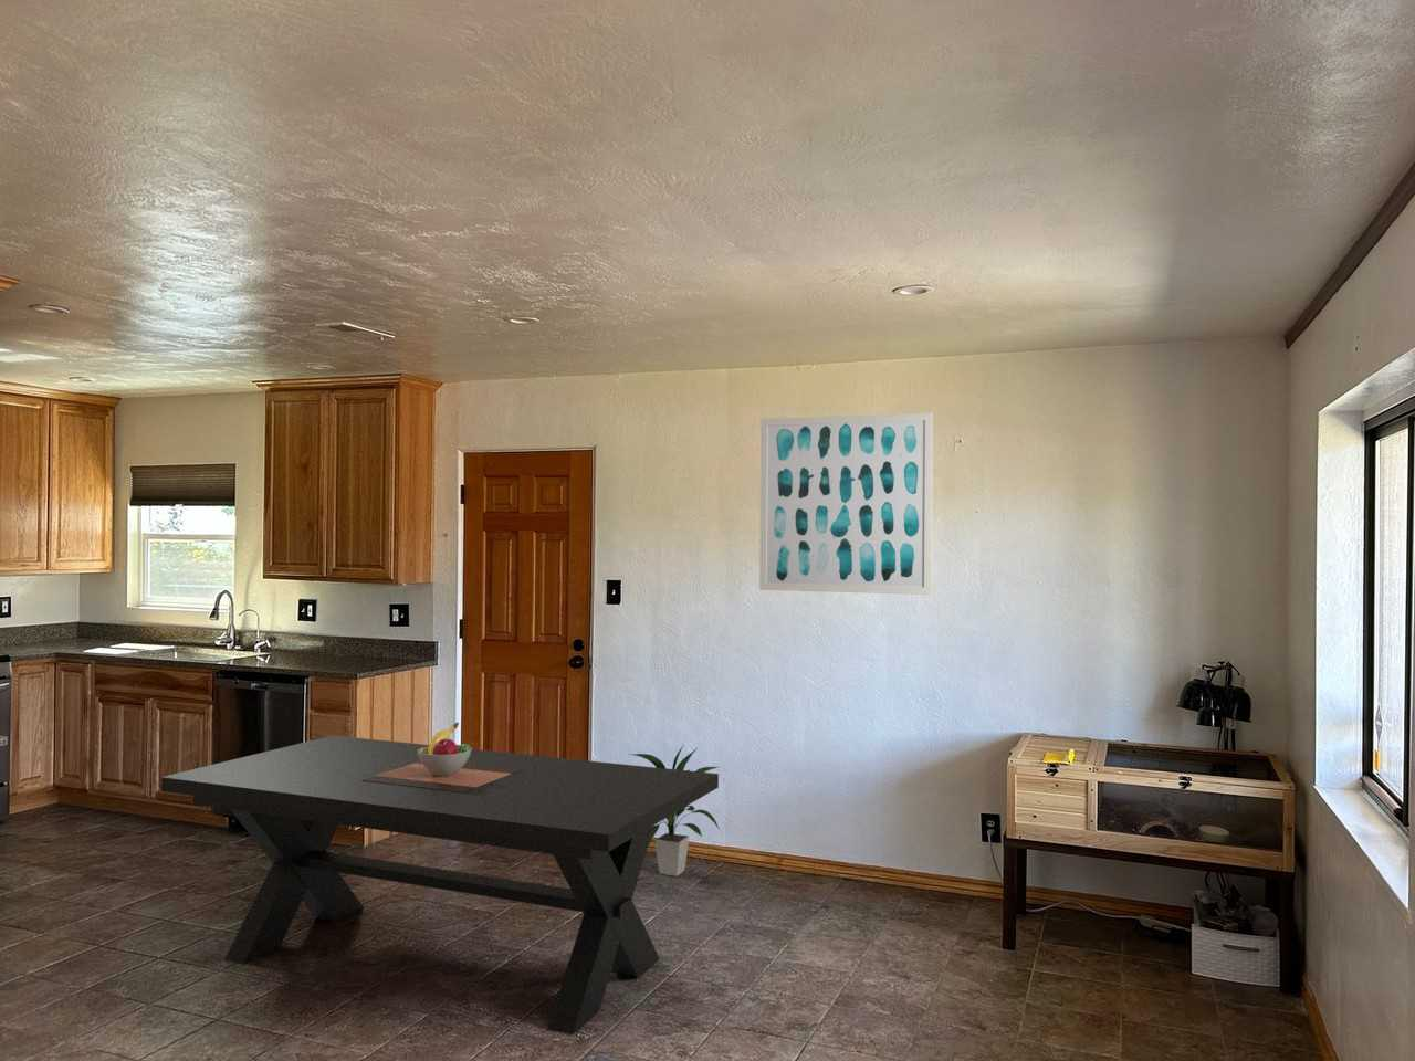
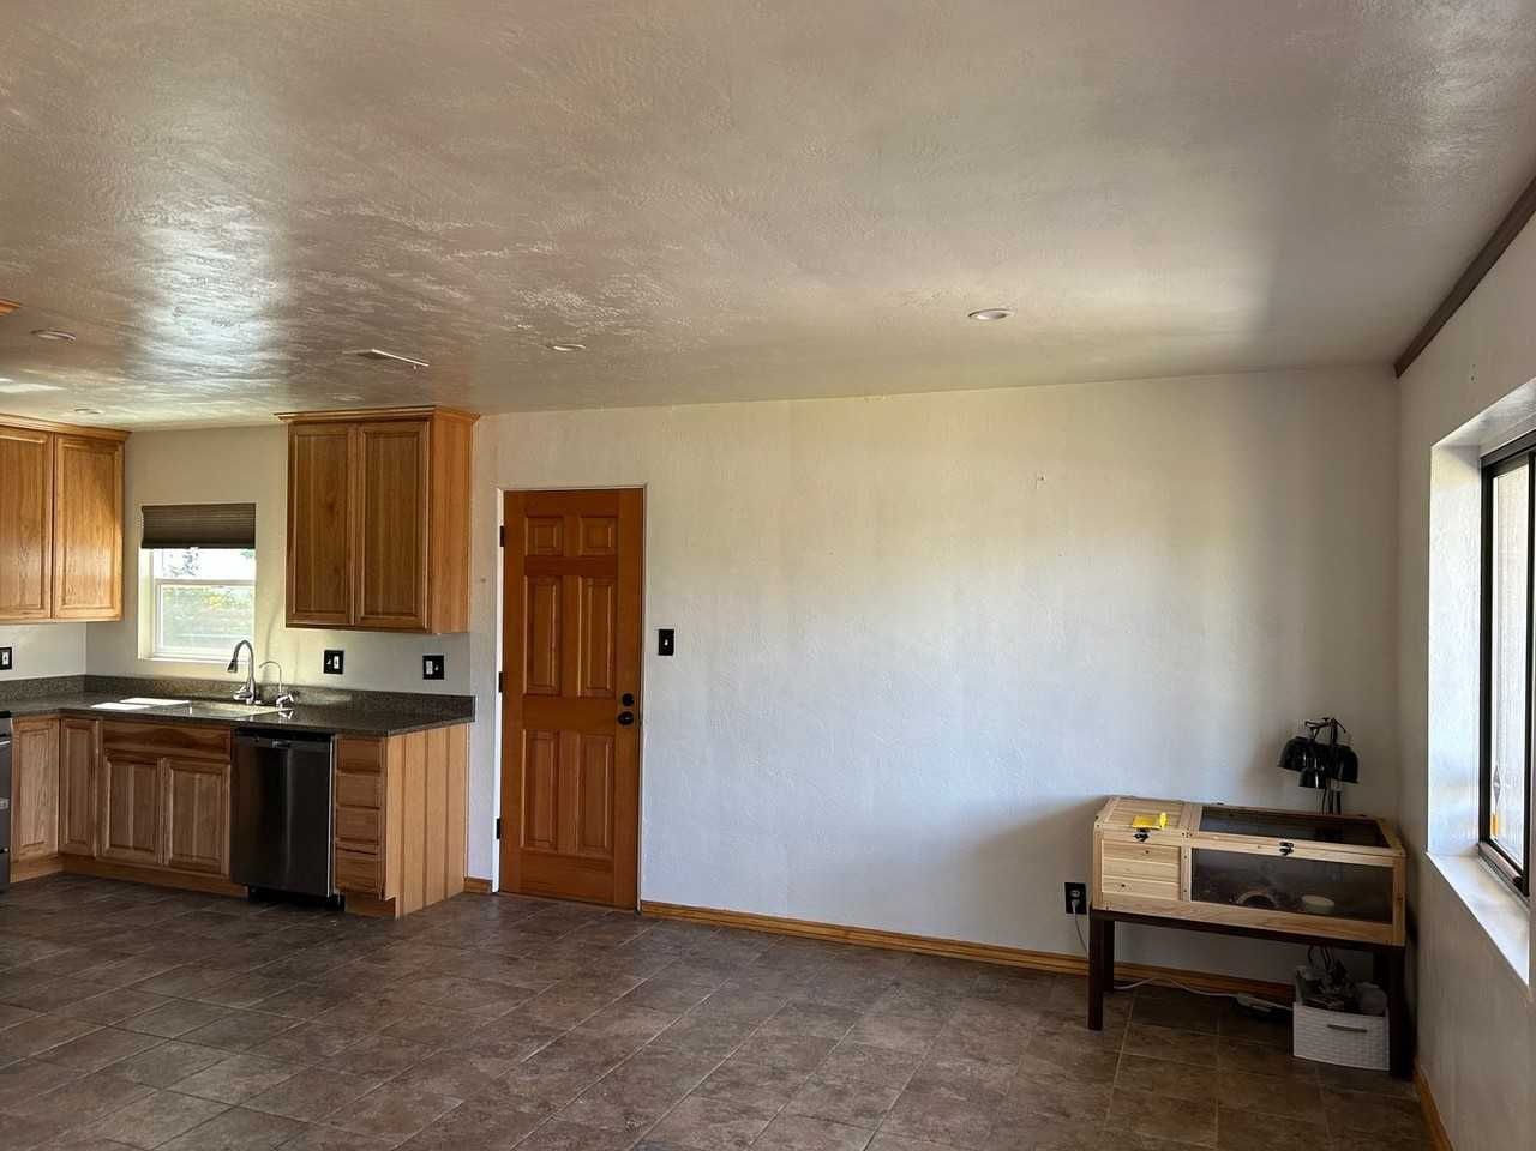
- indoor plant [628,744,721,877]
- wall art [759,411,934,596]
- dining table [160,722,720,1035]
